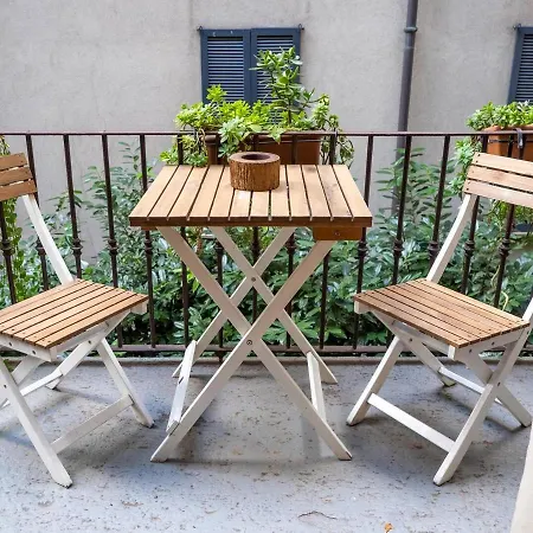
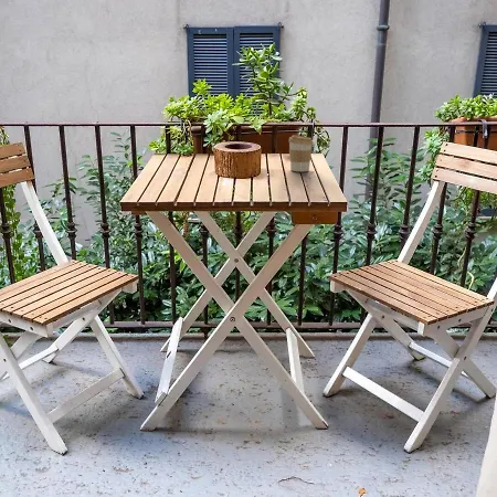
+ coffee cup [288,135,315,172]
